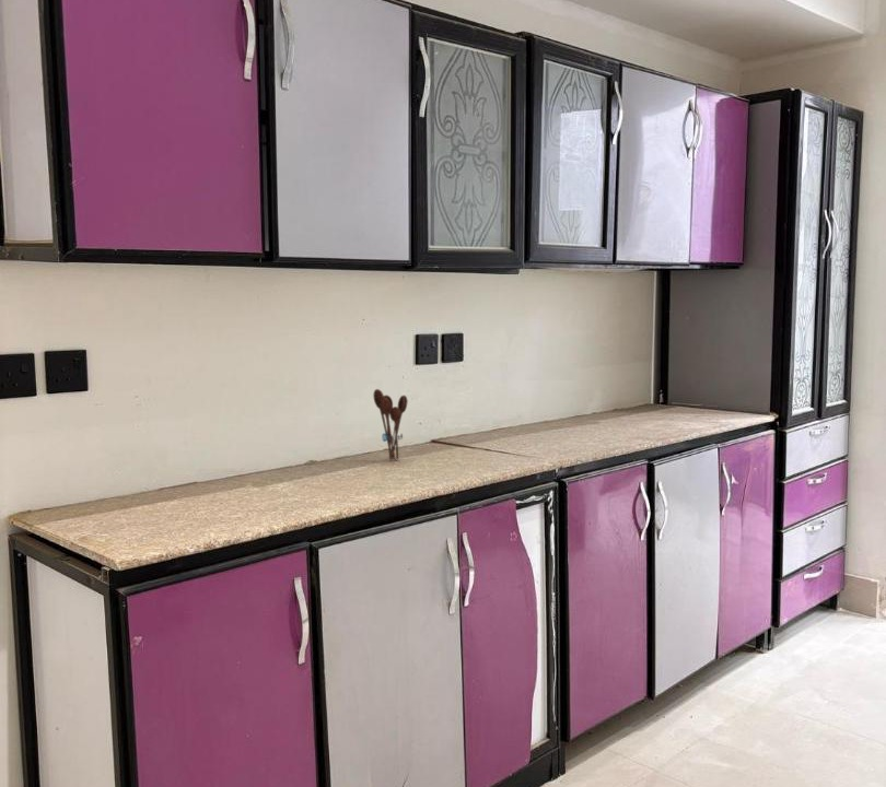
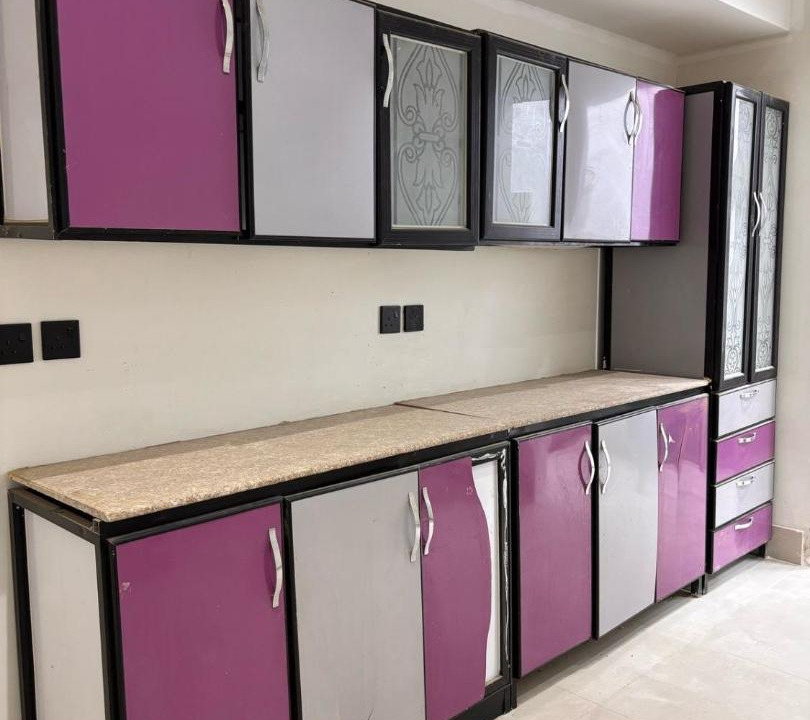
- utensil holder [372,388,409,461]
